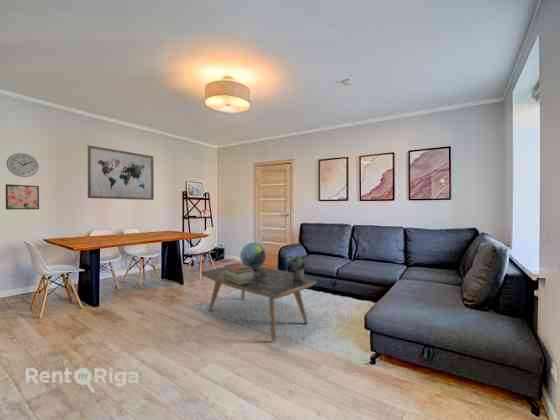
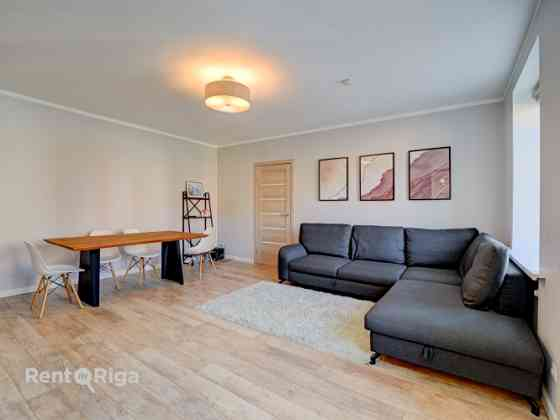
- decorative globe [239,242,267,268]
- wall art [5,183,40,210]
- coffee table [200,263,317,342]
- wall art [86,144,155,201]
- potted plant [281,255,311,281]
- wall clock [5,152,40,178]
- book stack [223,262,254,285]
